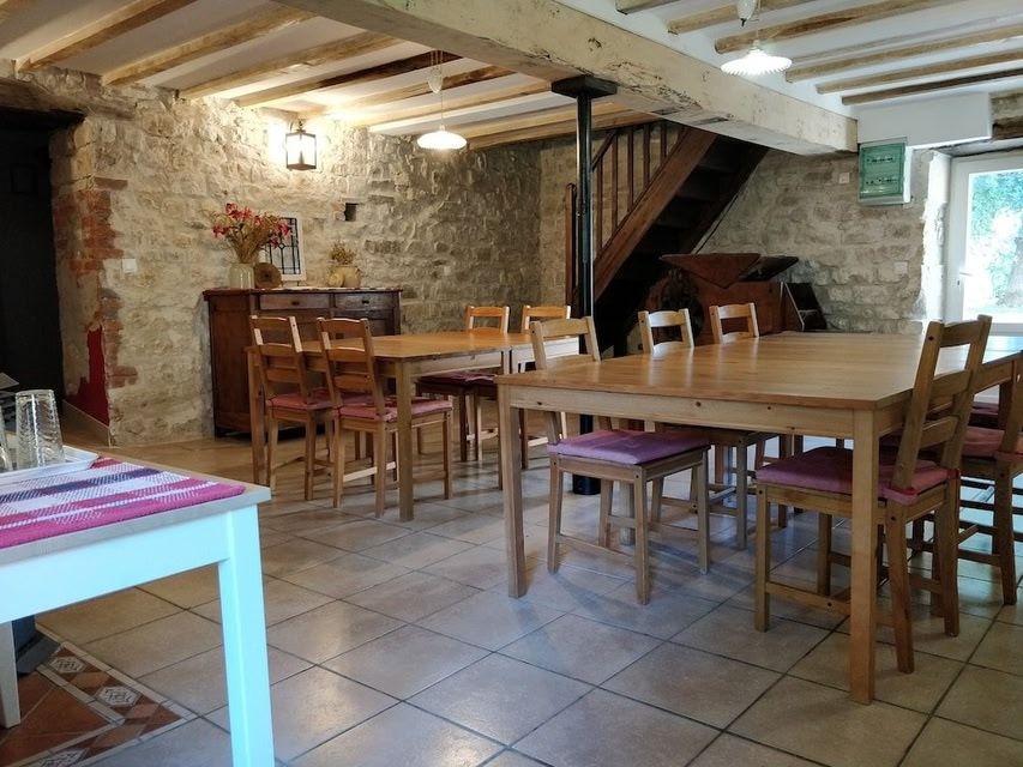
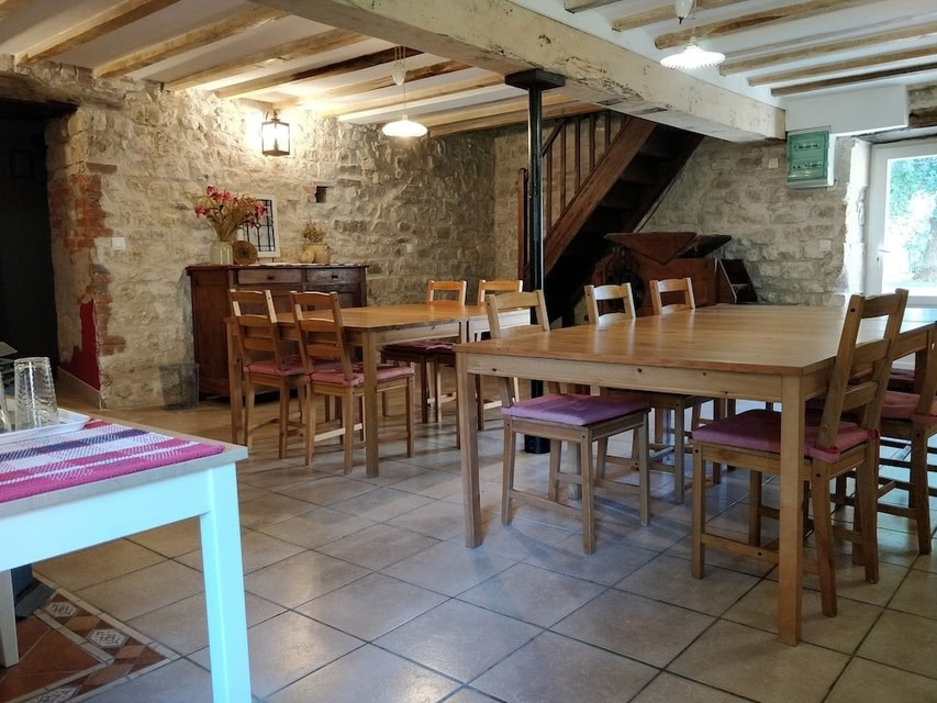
+ waste bin [156,361,201,411]
